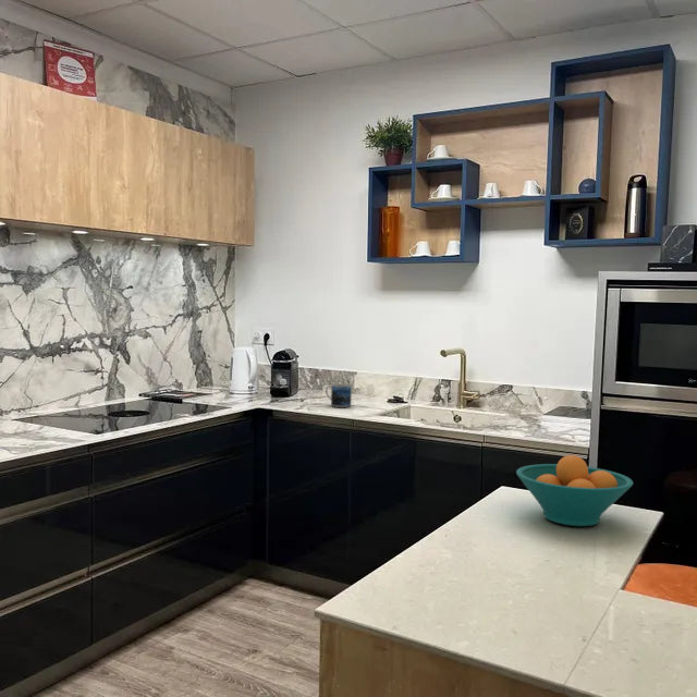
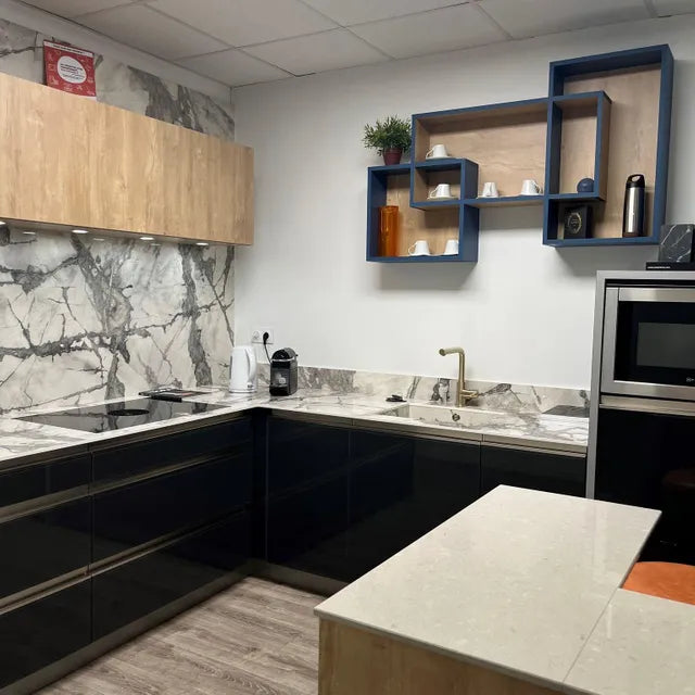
- fruit bowl [515,454,634,527]
- mug [325,383,353,408]
